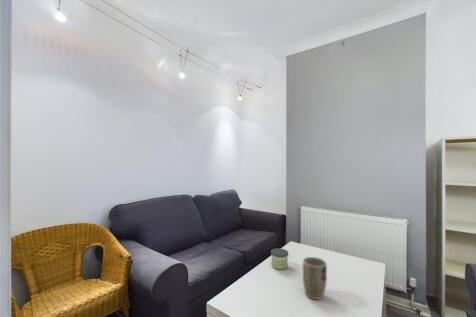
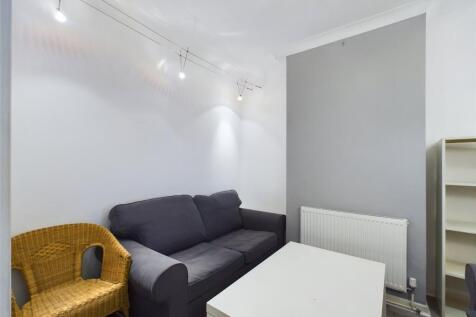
- plant pot [302,256,328,301]
- candle [270,247,289,270]
